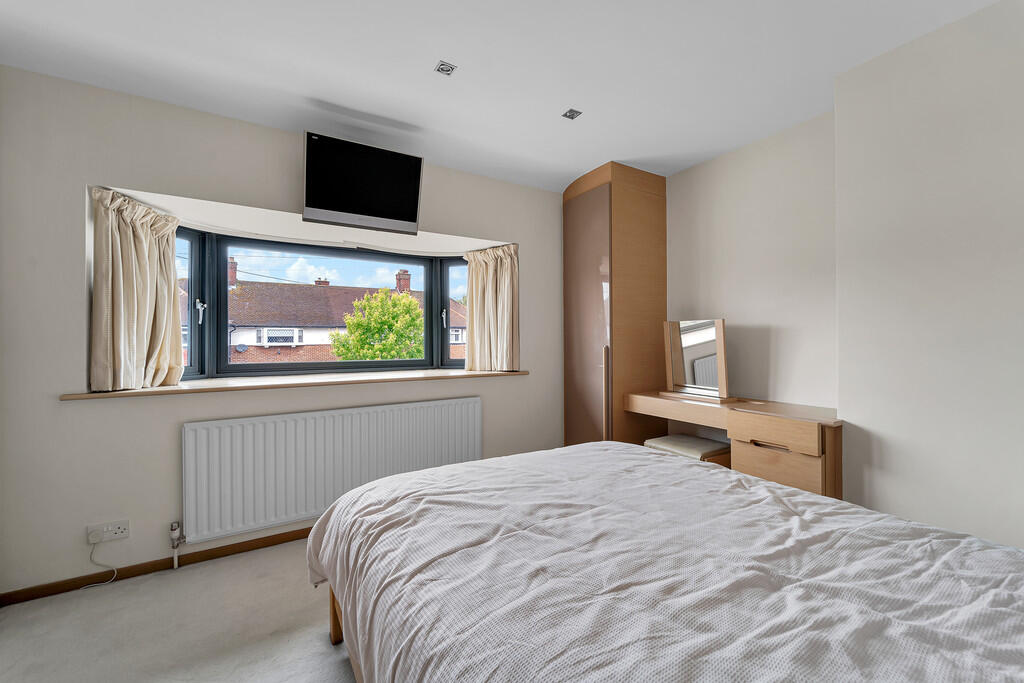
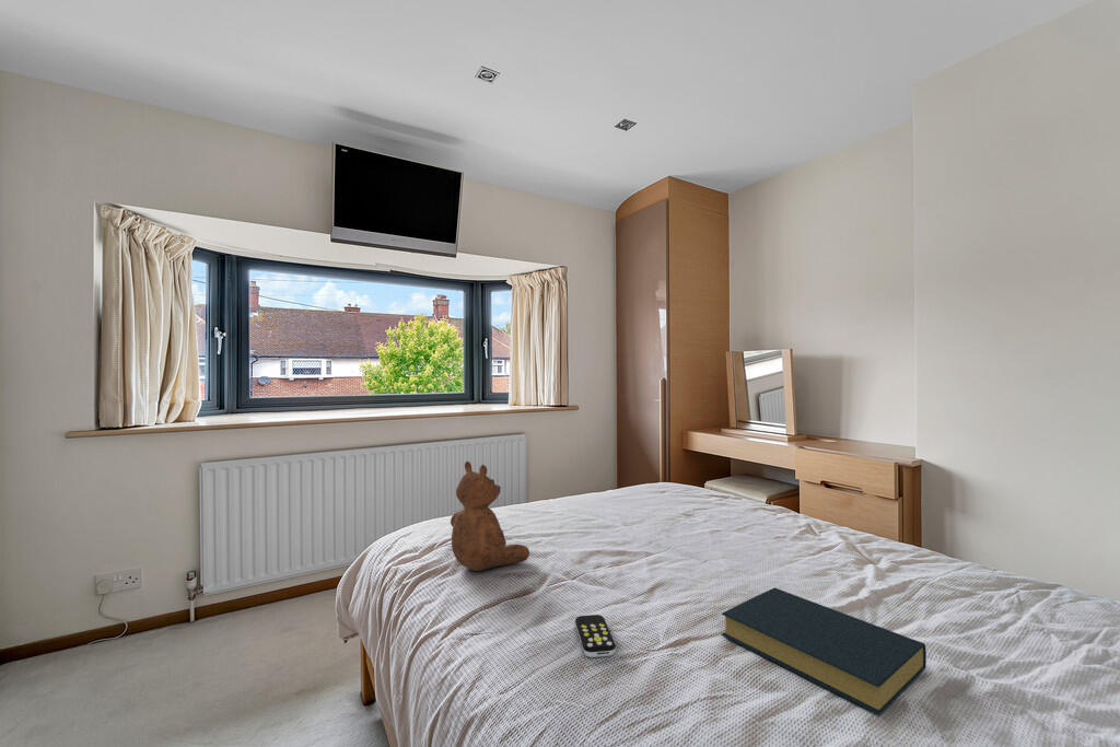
+ hardback book [721,586,928,716]
+ remote control [574,614,617,658]
+ teddy bear [450,460,530,572]
